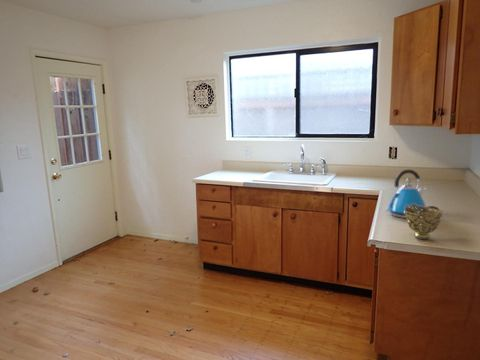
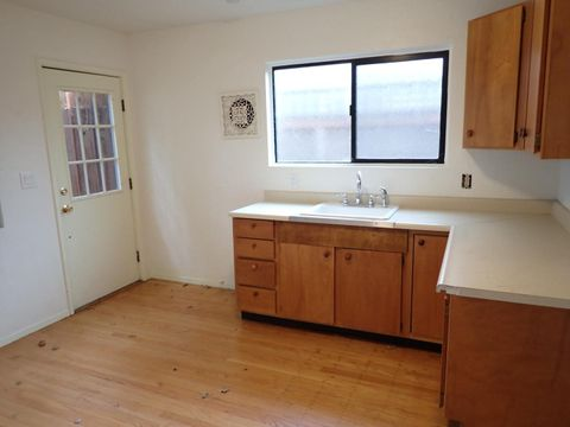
- kettle [386,168,427,219]
- decorative bowl [404,204,444,240]
